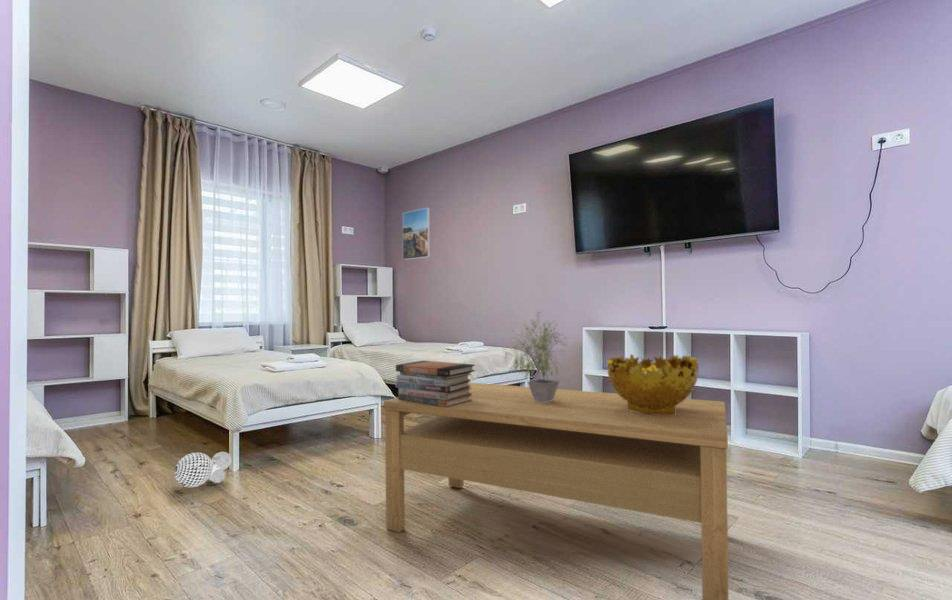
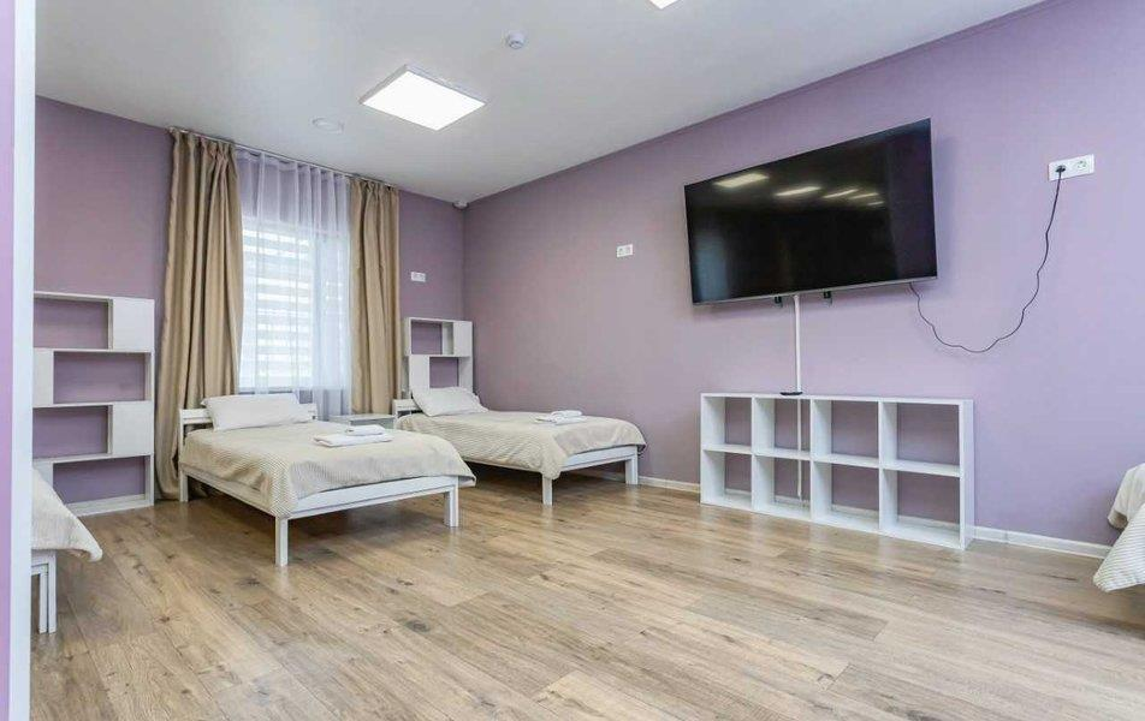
- coffee table [383,382,729,600]
- book stack [395,360,476,408]
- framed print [402,207,431,261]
- decorative bowl [606,353,700,416]
- decorative ball [174,451,232,488]
- potted plant [501,310,570,402]
